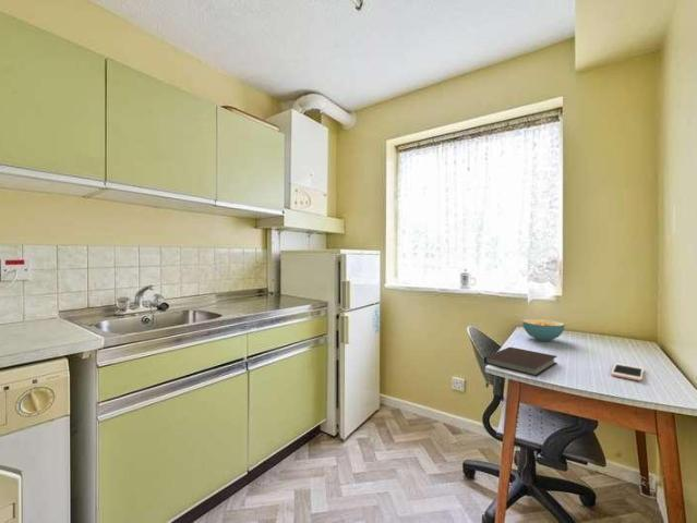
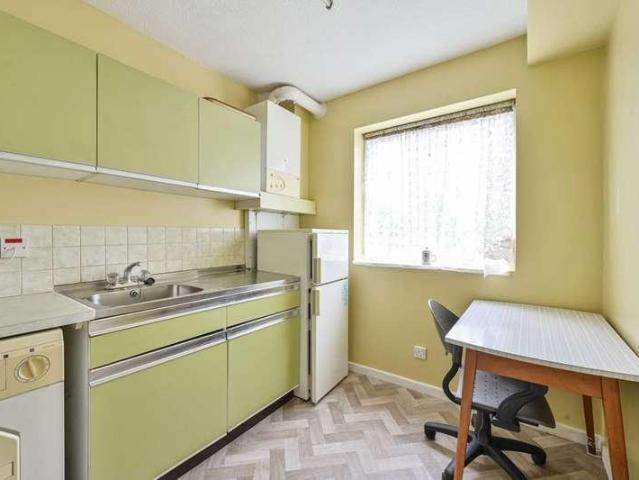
- notebook [483,346,558,377]
- cell phone [610,362,645,382]
- cereal bowl [521,318,566,342]
